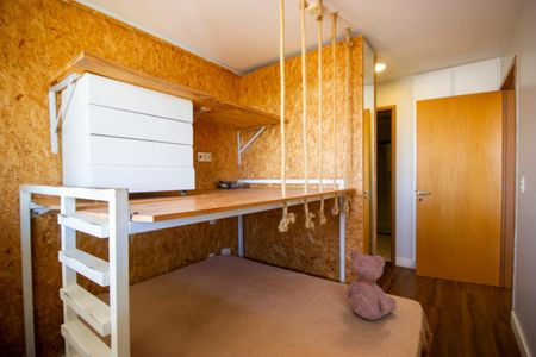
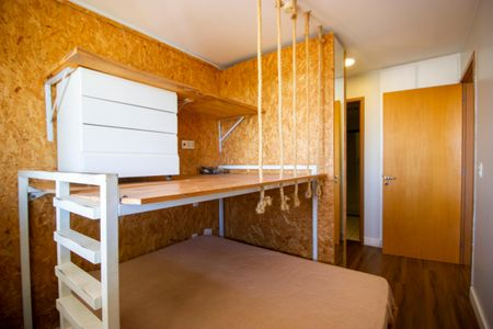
- teddy bear [344,249,398,321]
